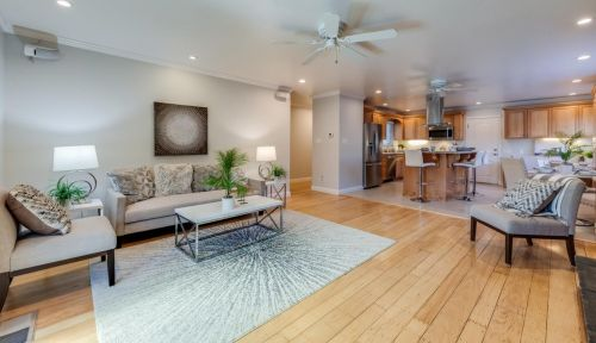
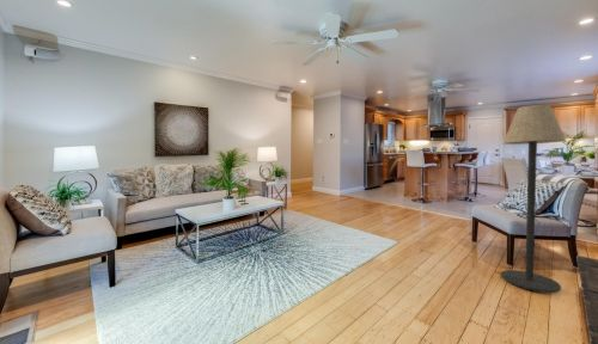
+ floor lamp [500,104,567,294]
